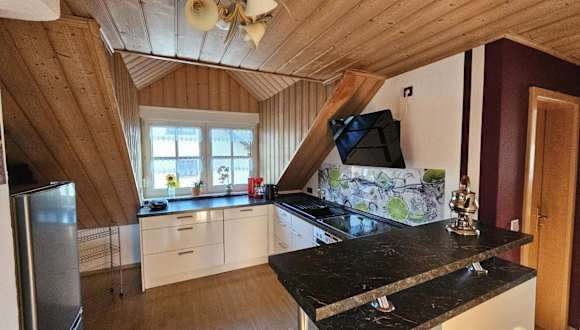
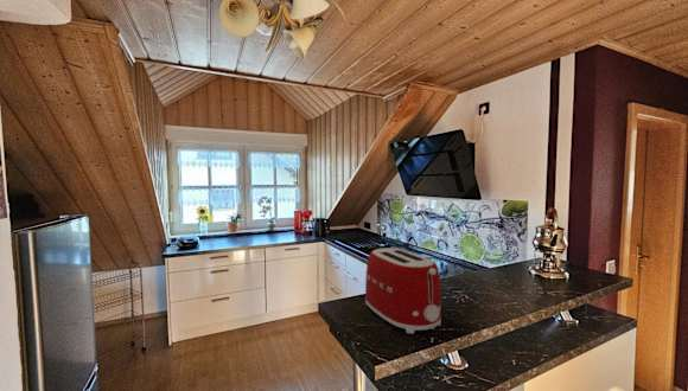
+ toaster [364,246,442,335]
